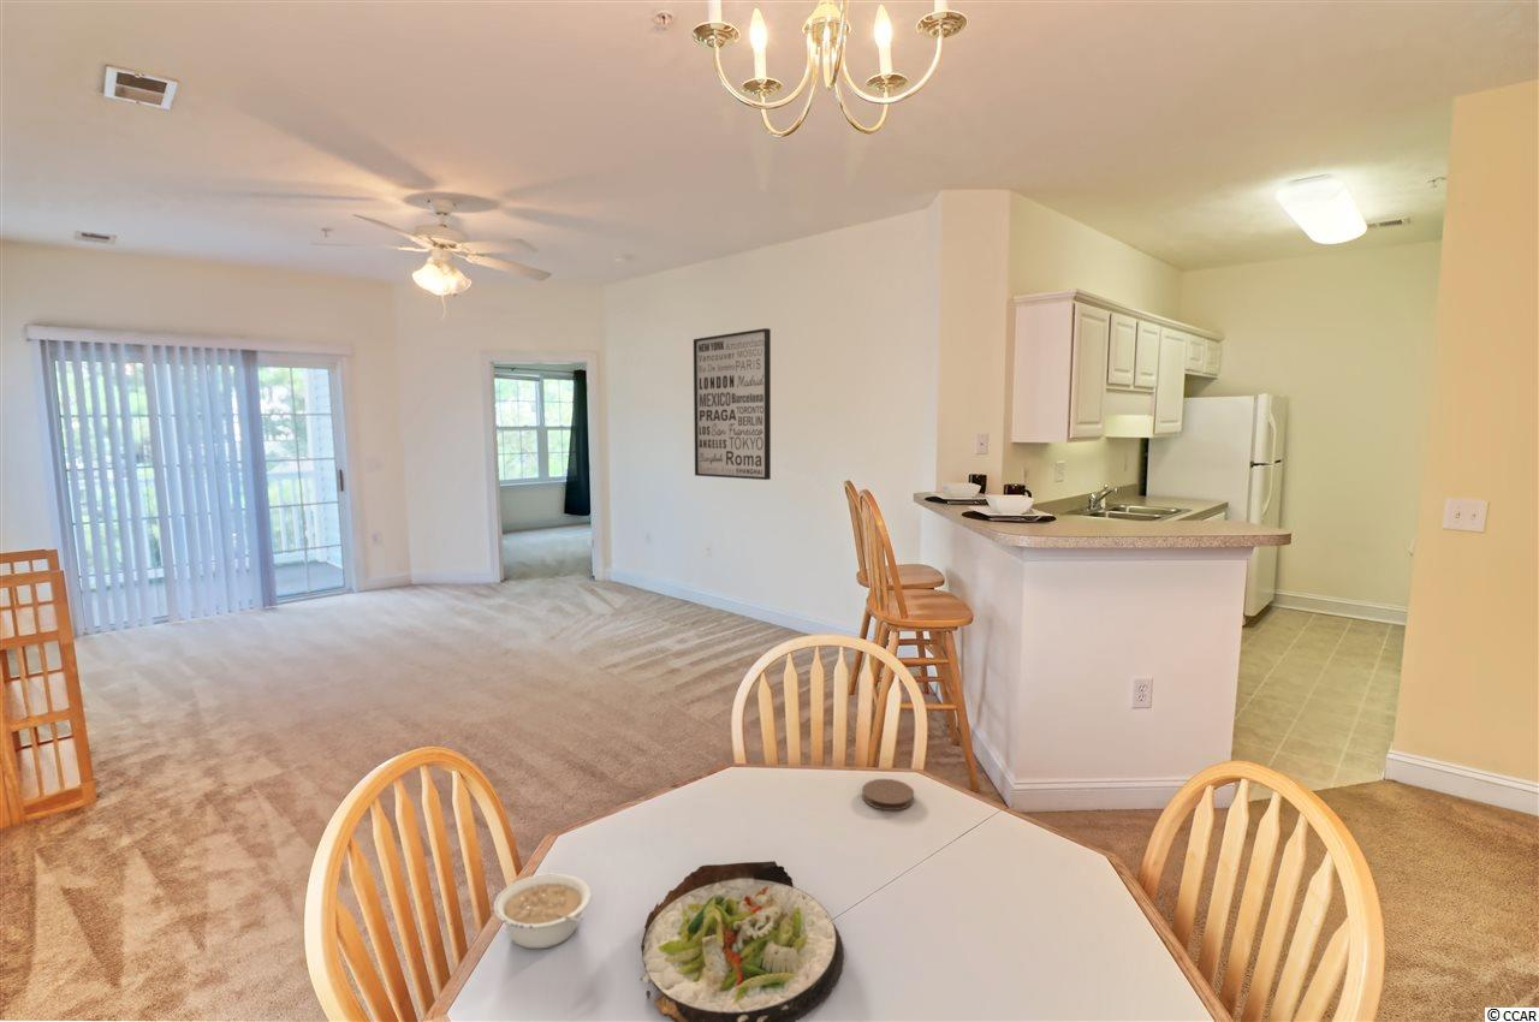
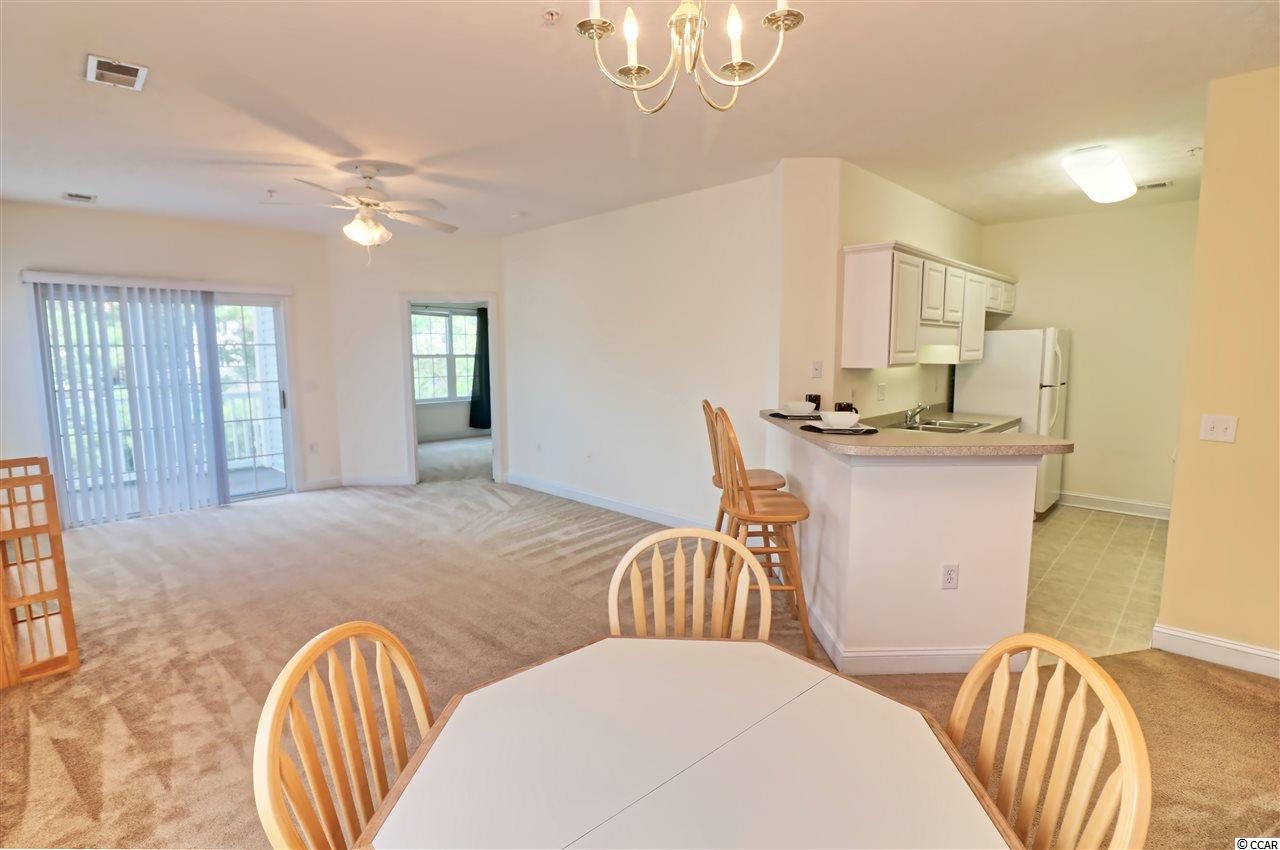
- wall art [693,327,772,481]
- salad plate [638,860,845,1022]
- coaster [861,778,915,812]
- legume [493,873,593,950]
